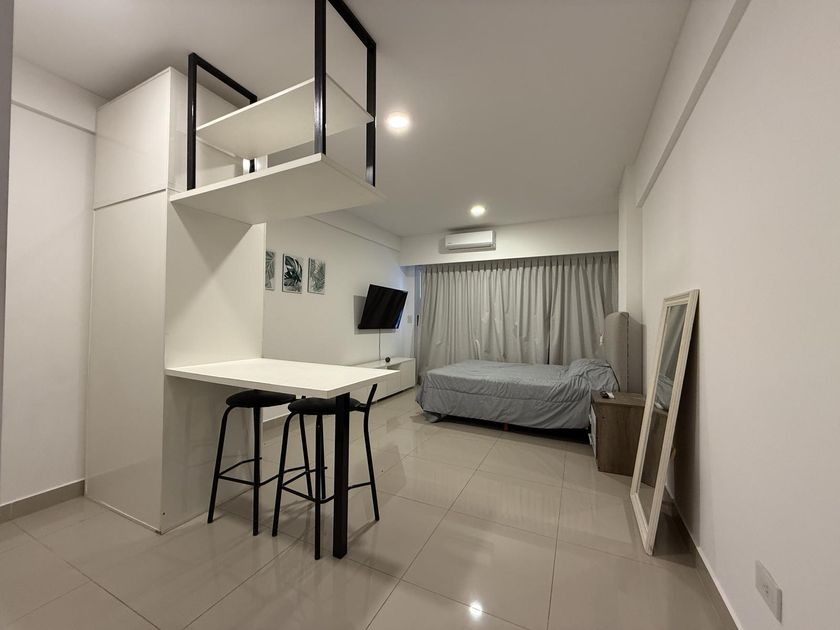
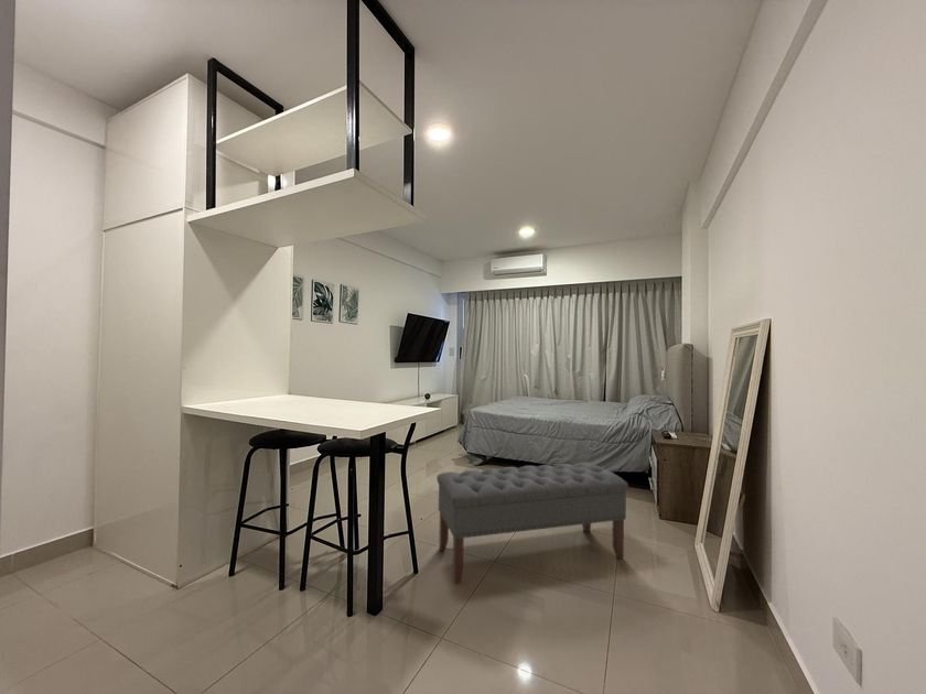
+ bench [435,462,629,584]
